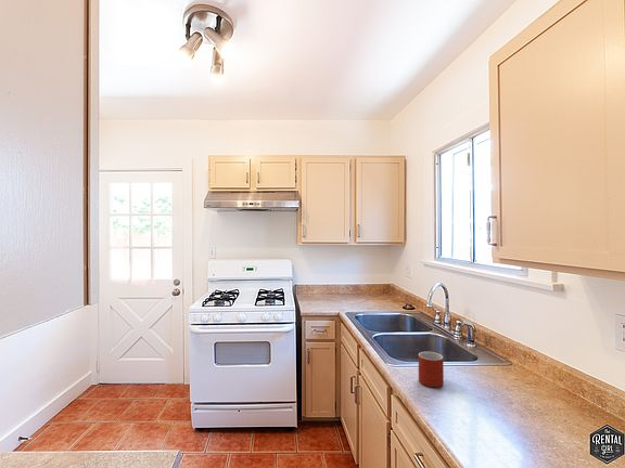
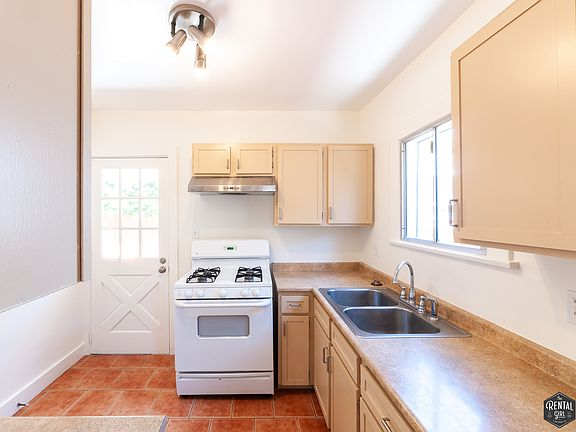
- mug [418,351,445,388]
